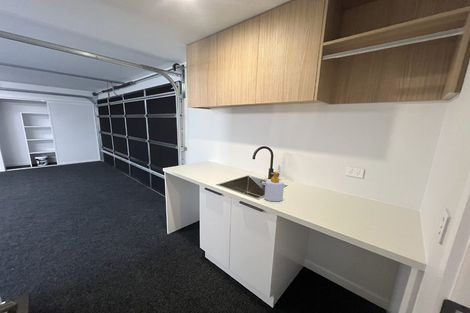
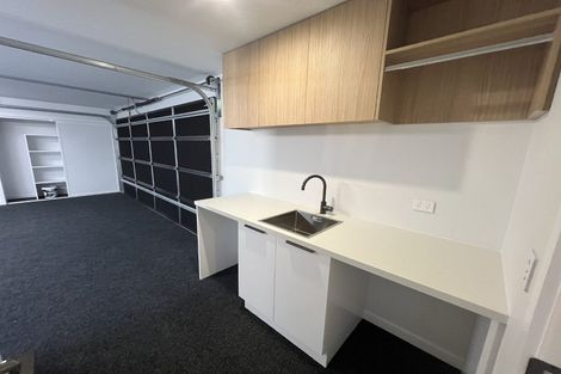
- soap bottle [263,171,285,202]
